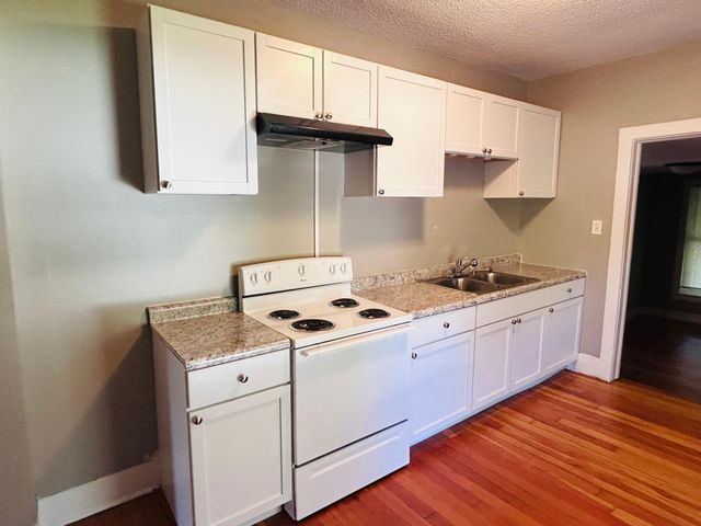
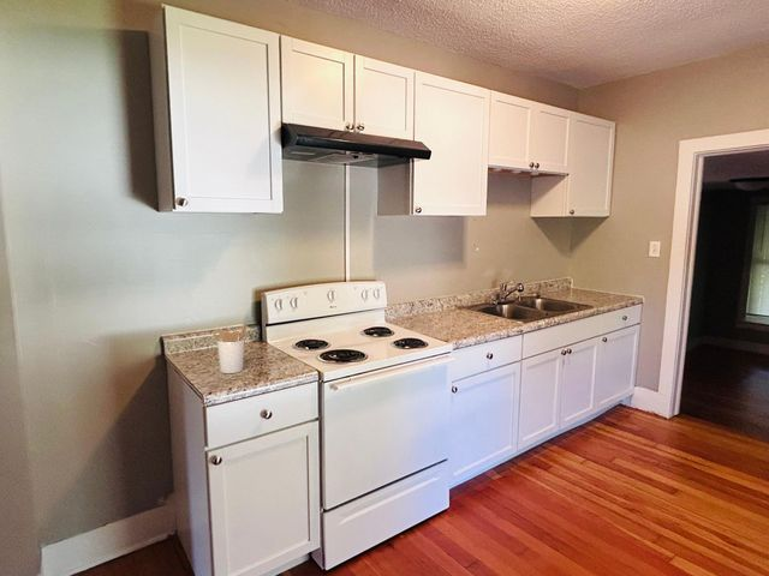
+ utensil holder [211,323,248,374]
